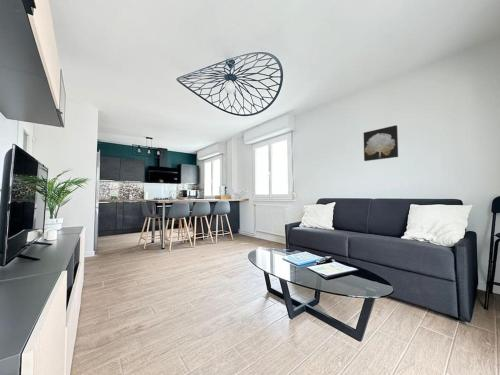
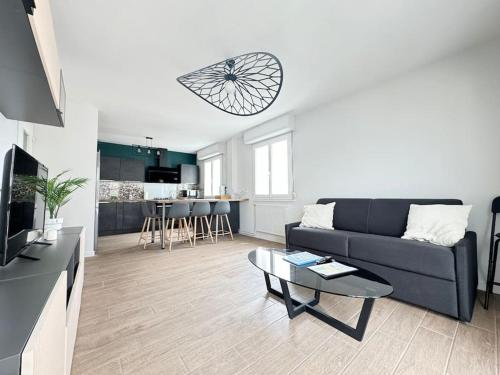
- wall art [363,125,399,162]
